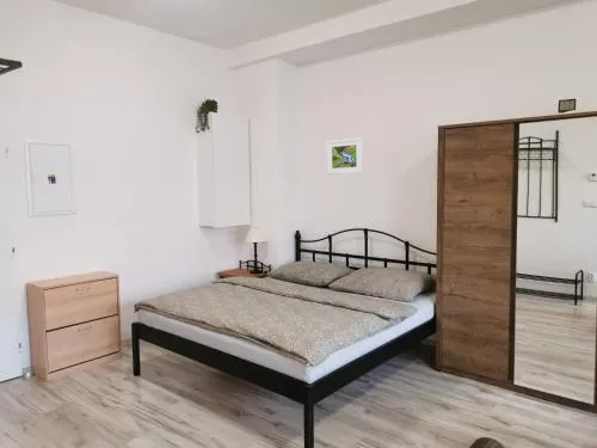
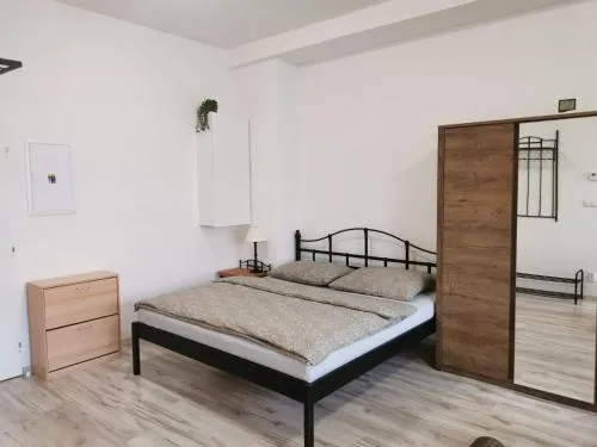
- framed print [326,136,364,176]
